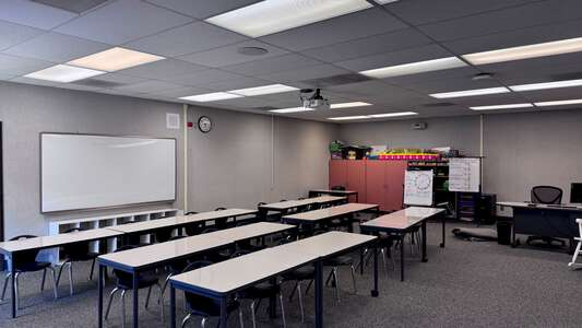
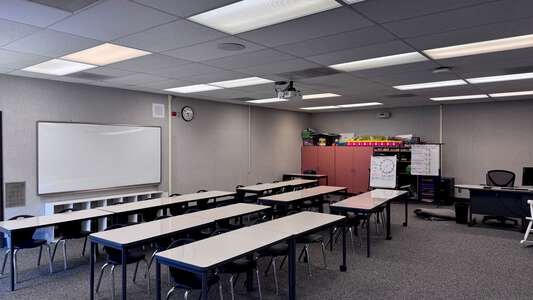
+ calendar [4,180,27,209]
